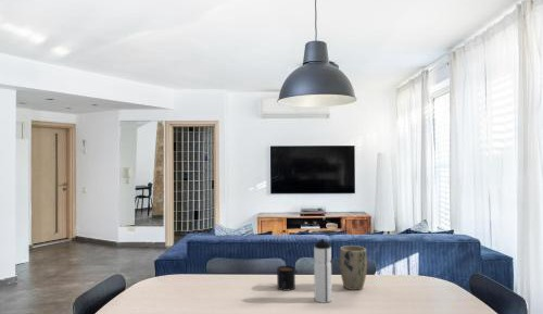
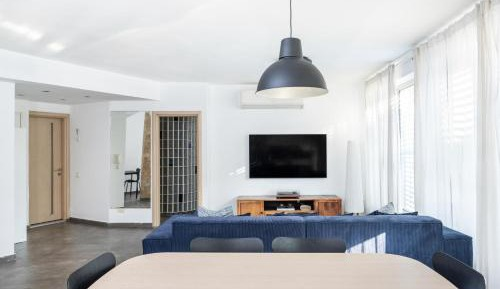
- mug [276,265,296,292]
- water bottle [313,238,332,304]
- plant pot [339,244,368,291]
